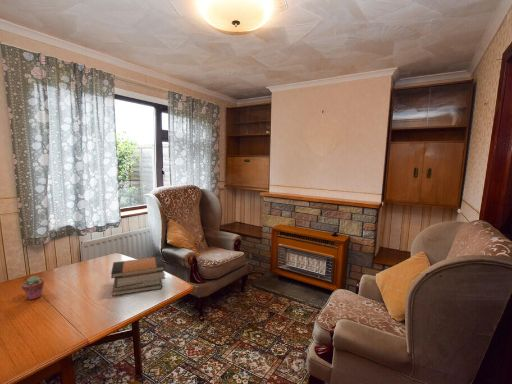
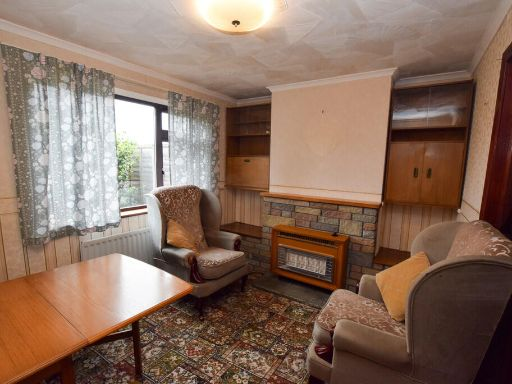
- potted succulent [21,275,45,301]
- book stack [110,255,166,297]
